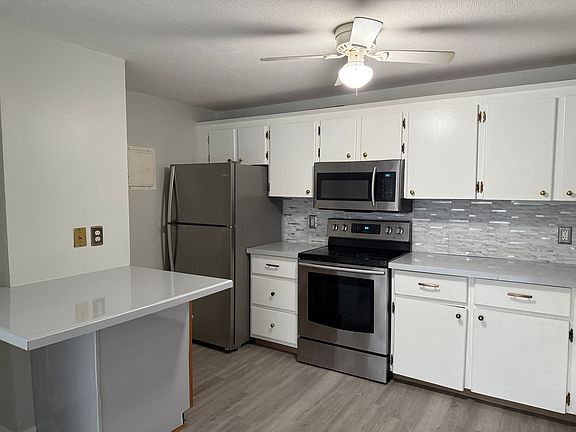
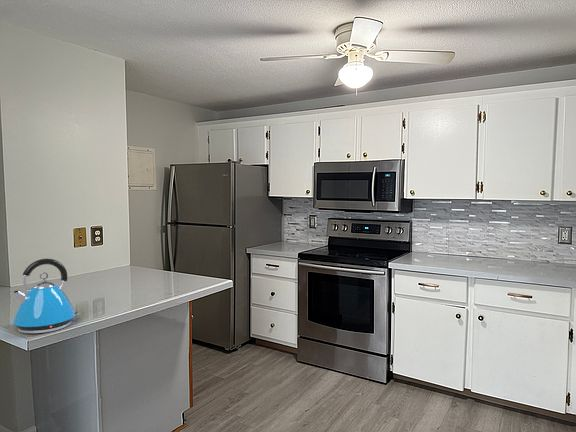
+ kettle [10,258,80,335]
